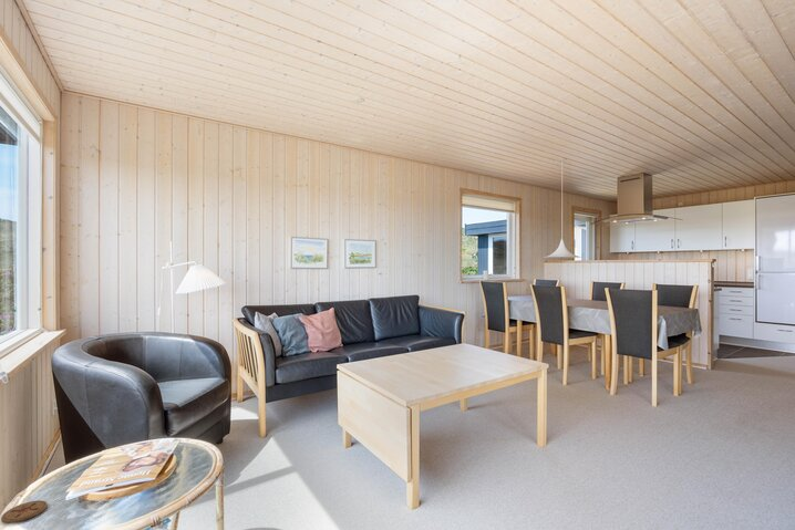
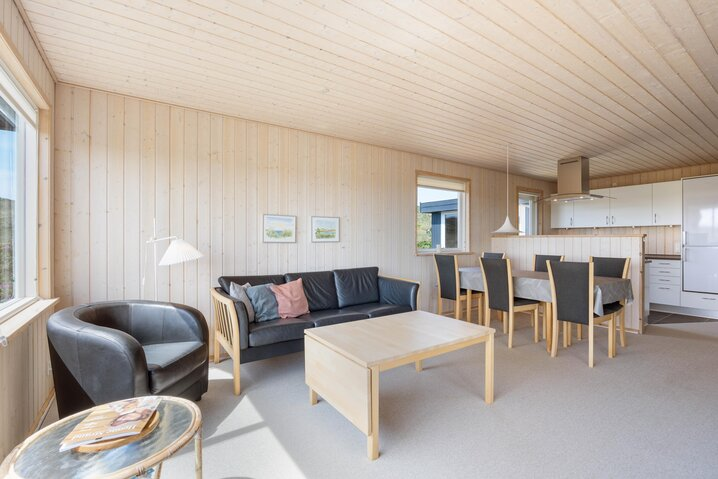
- coaster [0,499,49,524]
